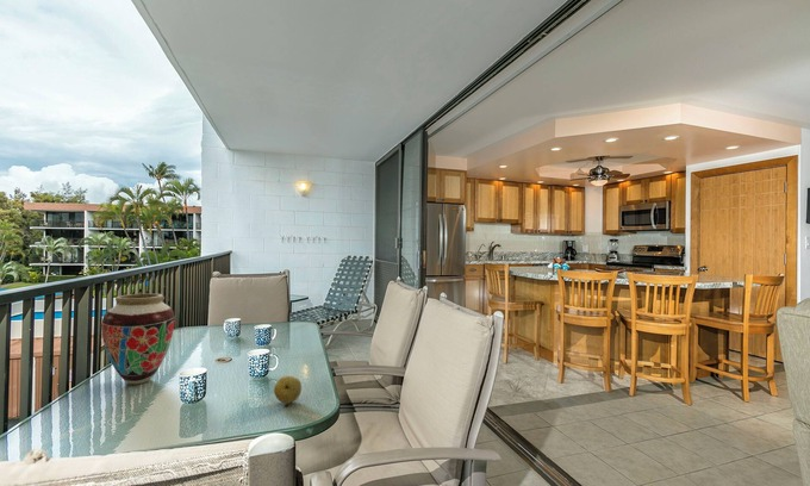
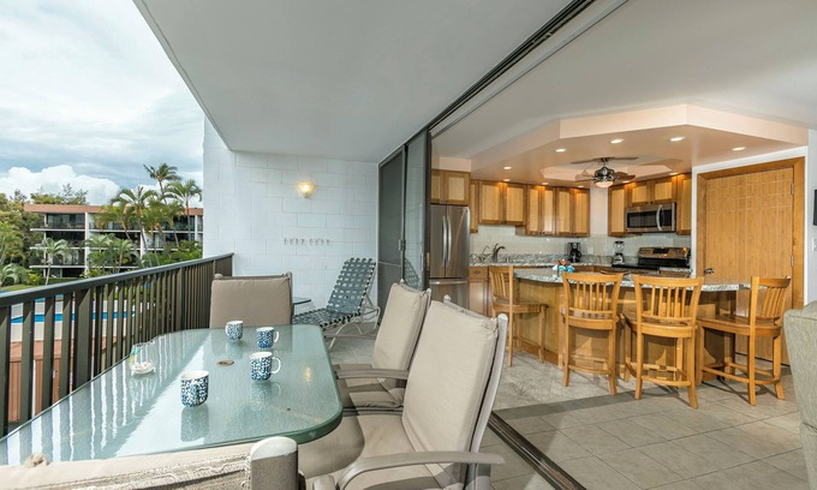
- fruit [273,375,303,405]
- vase [100,293,176,386]
